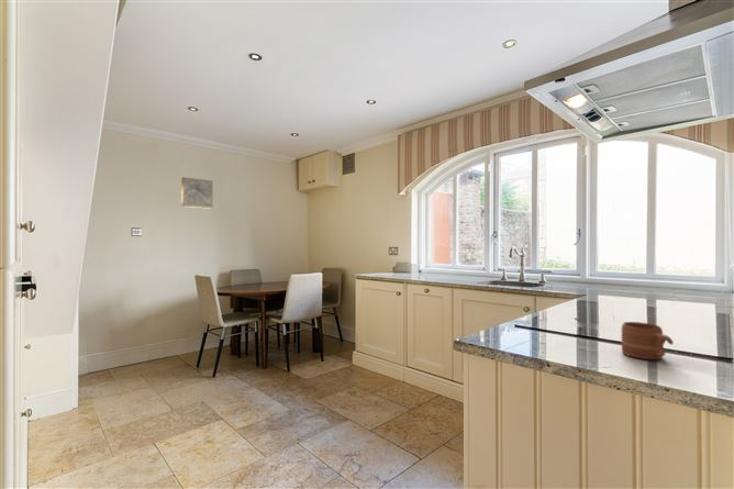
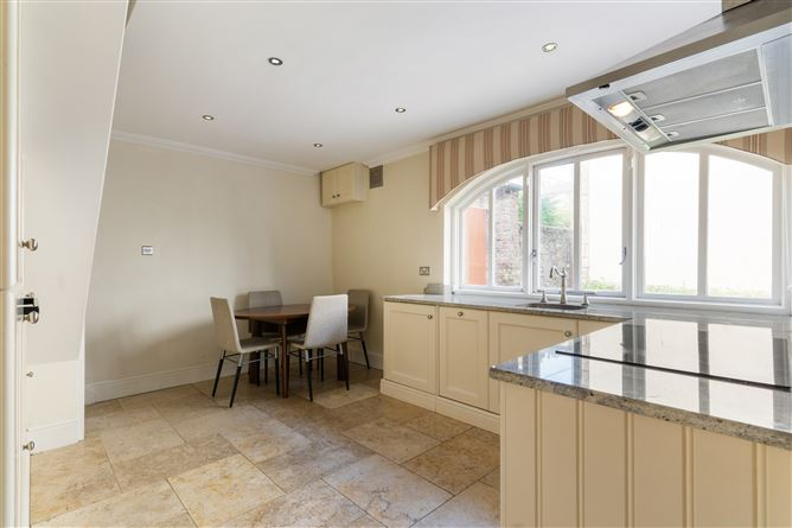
- mug [621,321,675,360]
- wall art [180,176,213,210]
